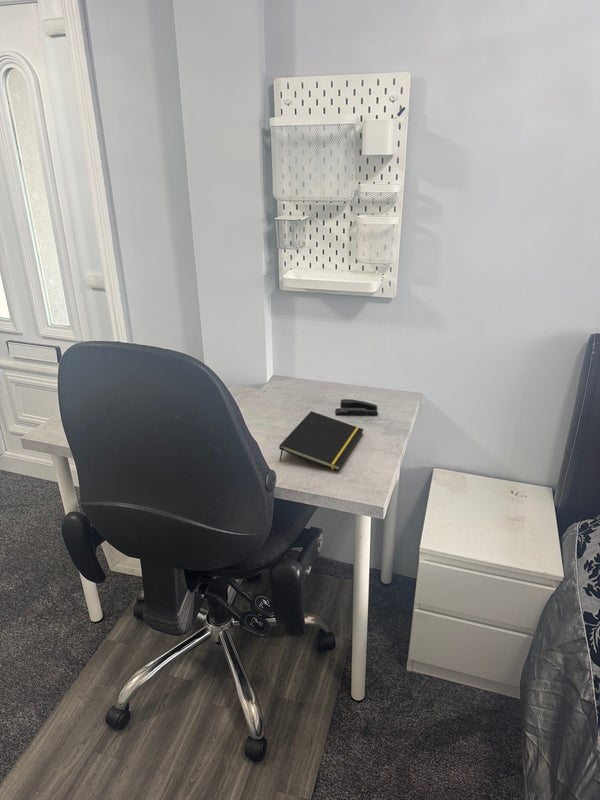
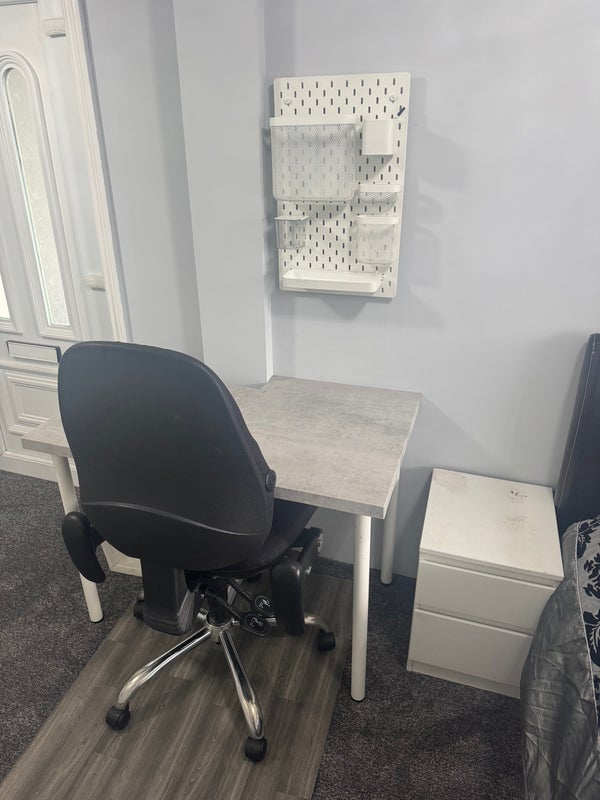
- notepad [278,410,364,472]
- stapler [335,398,379,416]
